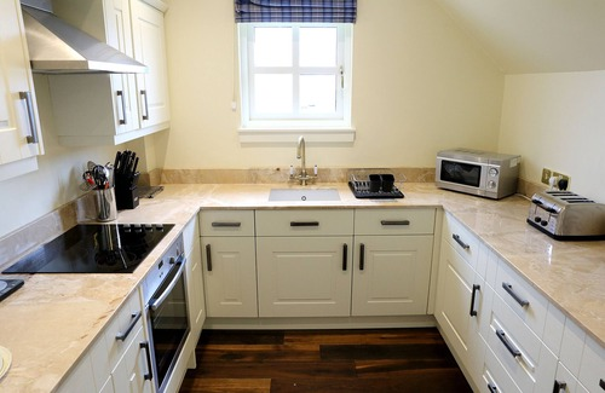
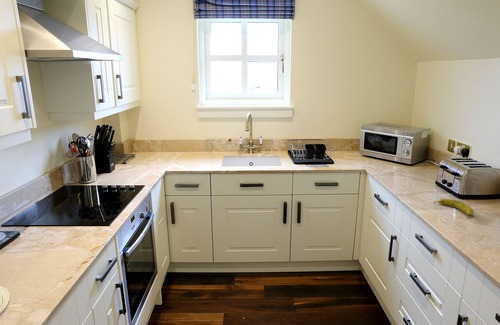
+ fruit [433,198,475,216]
